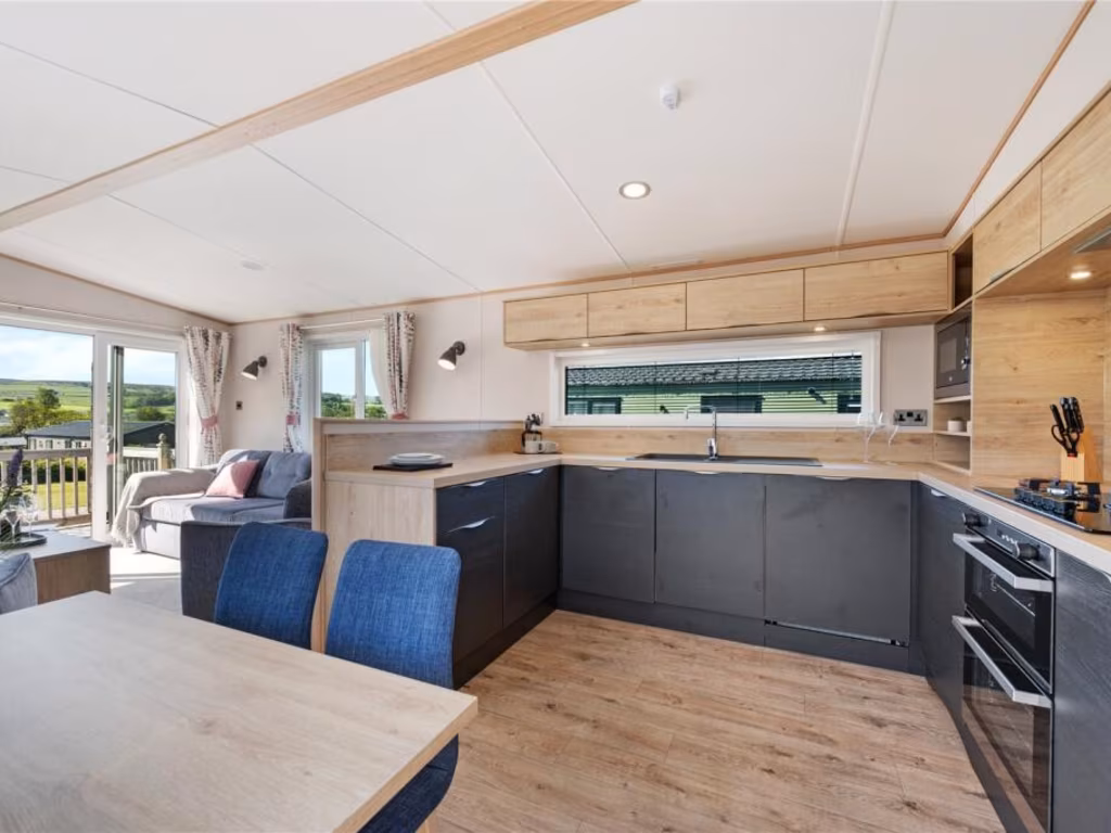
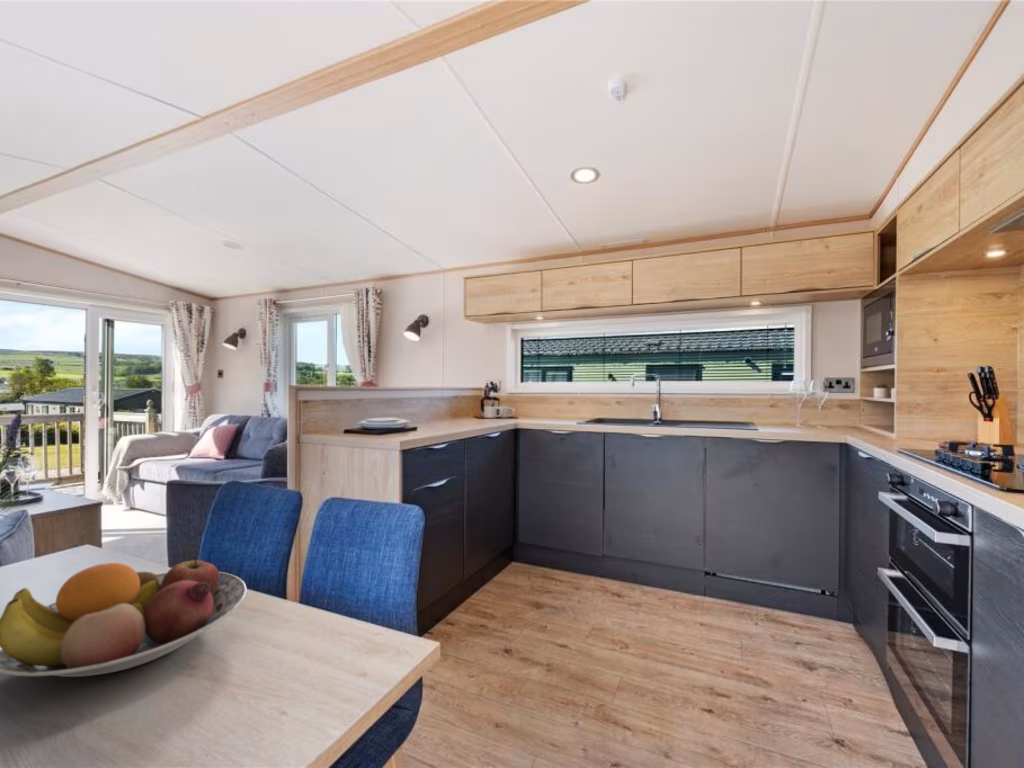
+ fruit bowl [0,555,247,678]
